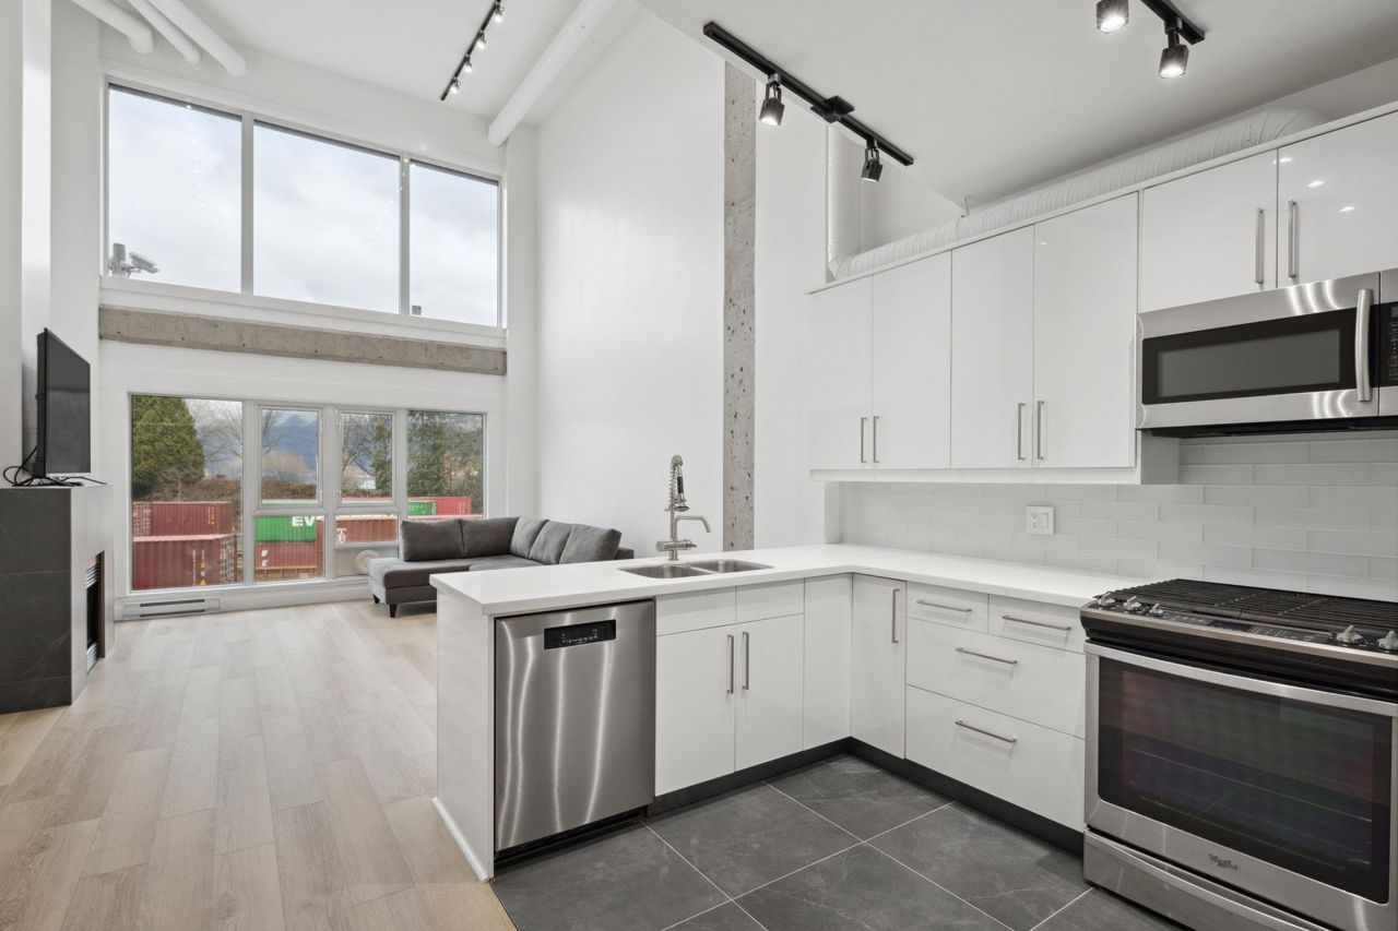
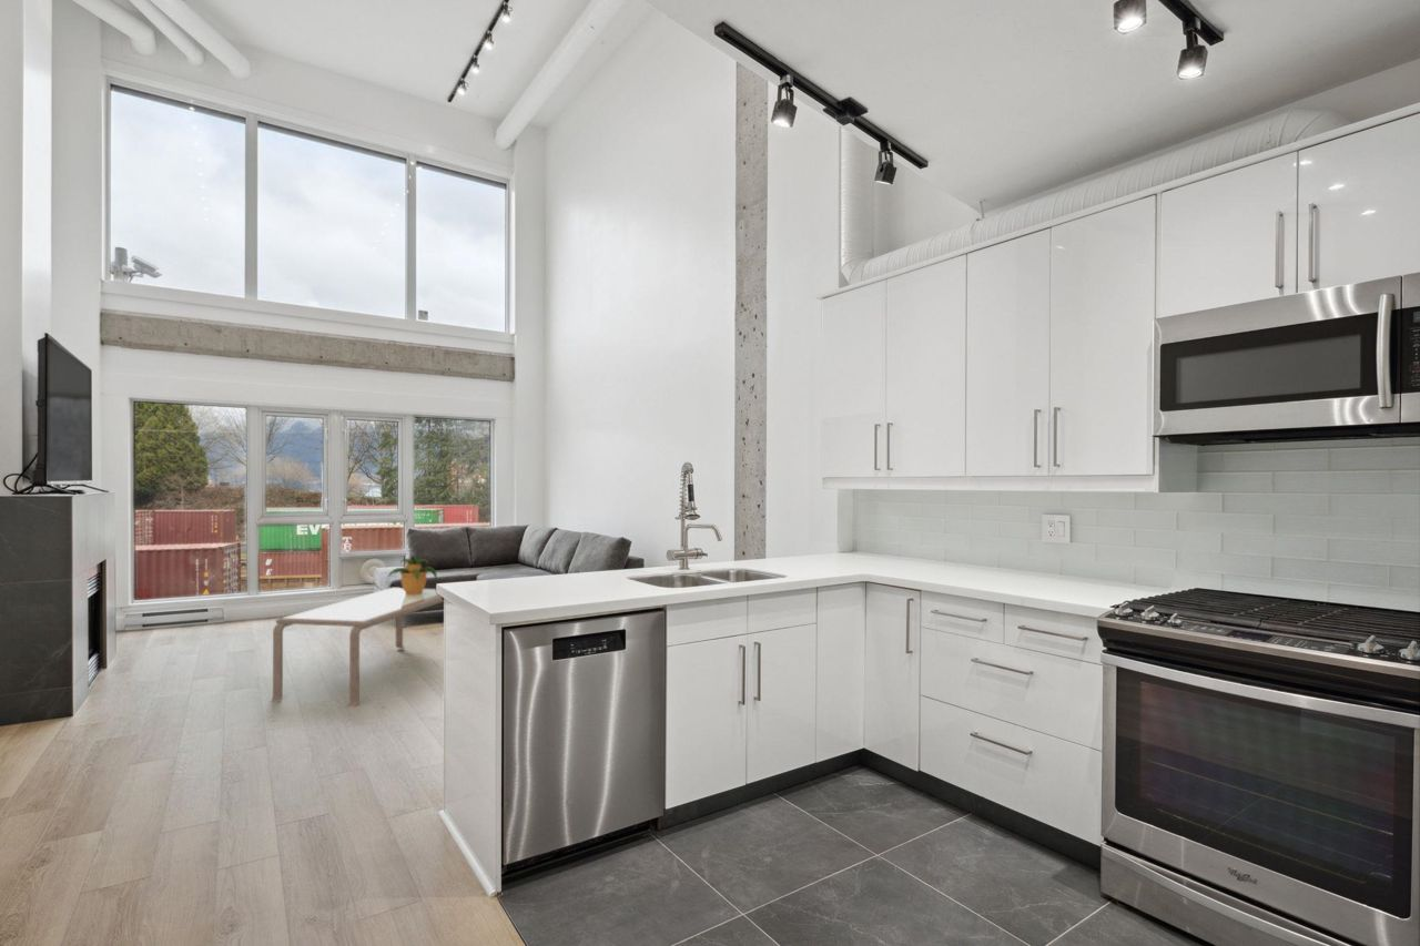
+ coffee table [268,587,444,708]
+ potted plant [387,555,438,596]
